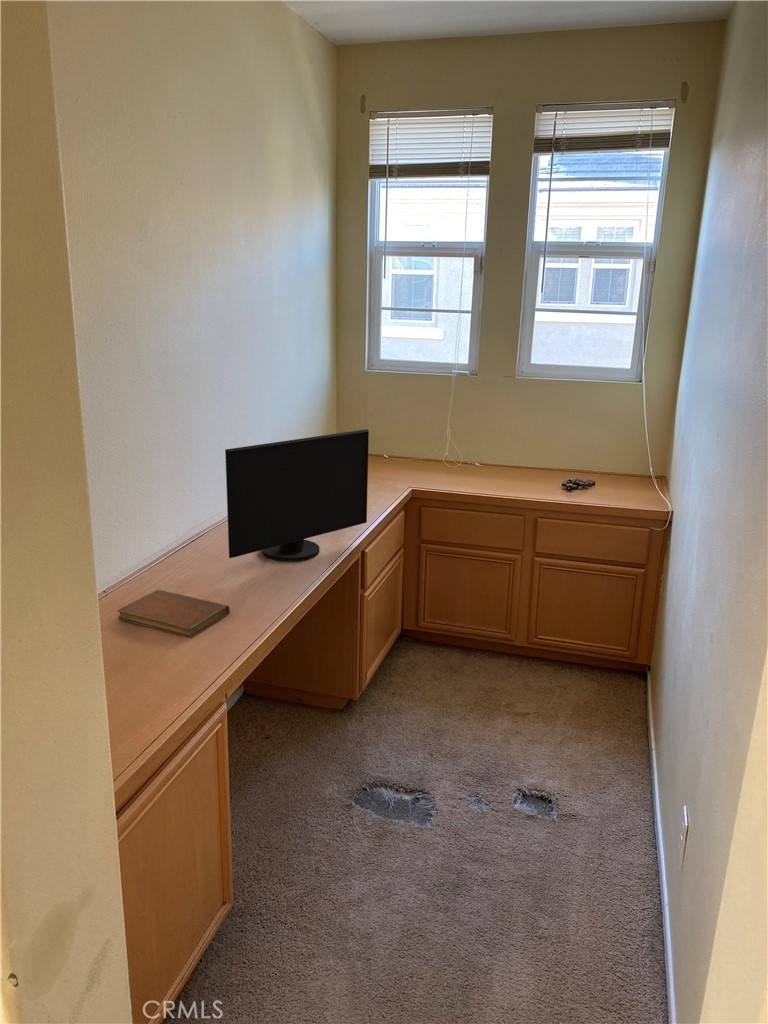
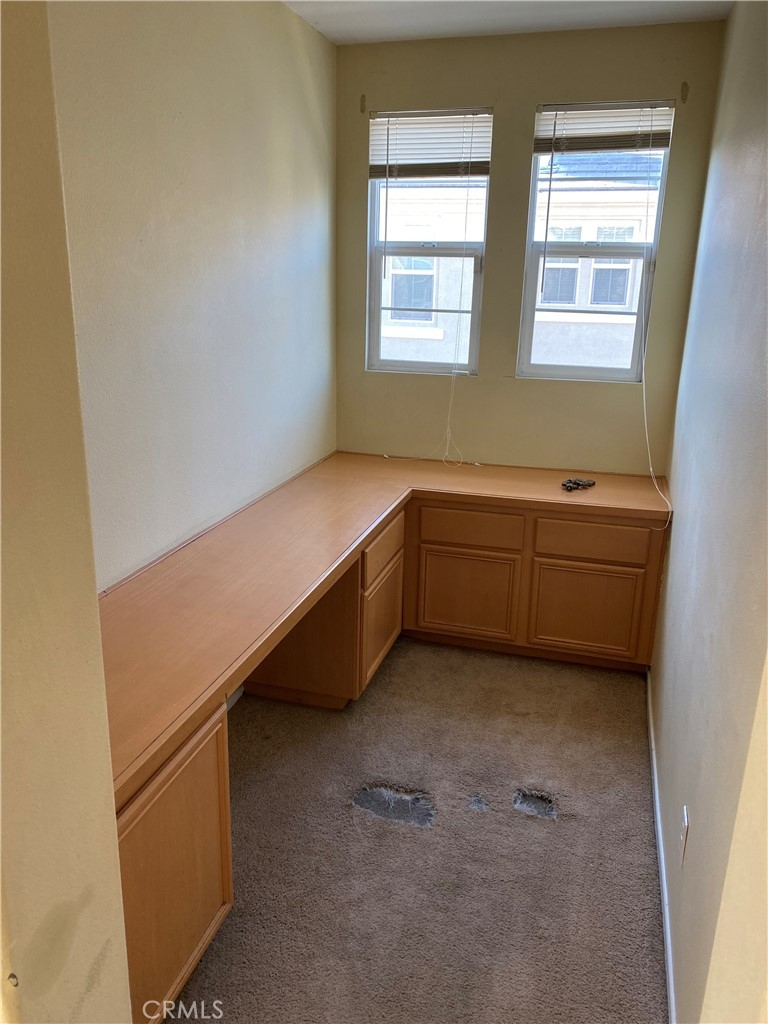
- computer monitor [224,428,370,562]
- notebook [117,589,231,638]
